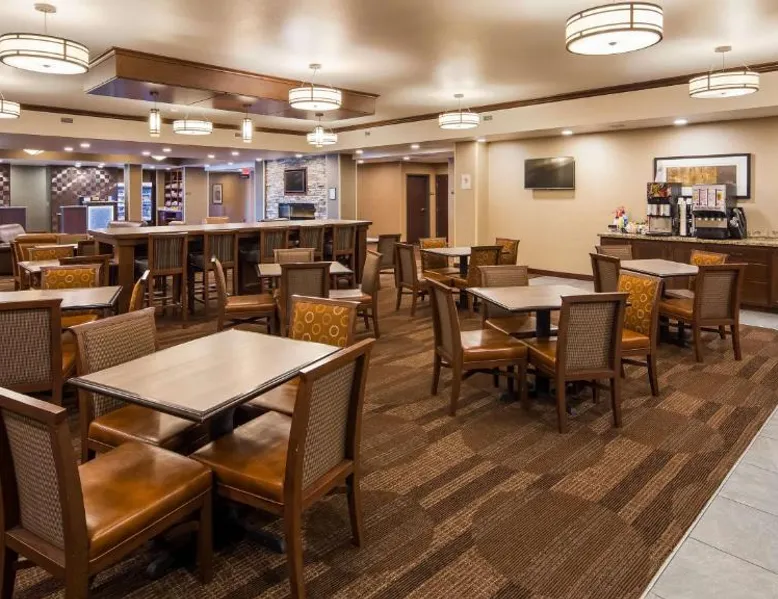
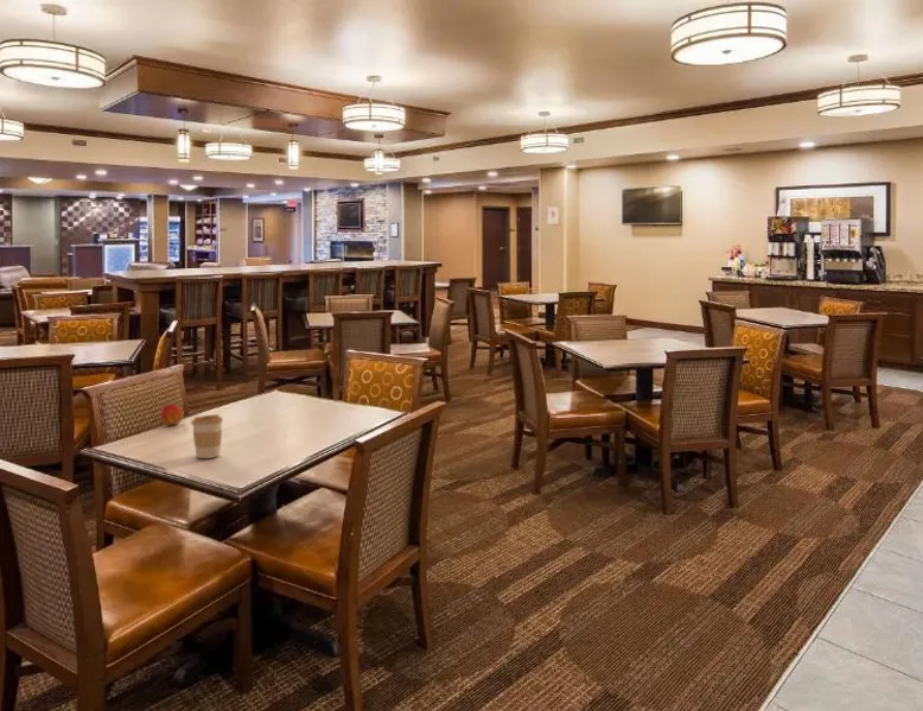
+ peach [159,404,184,426]
+ coffee cup [190,413,224,459]
